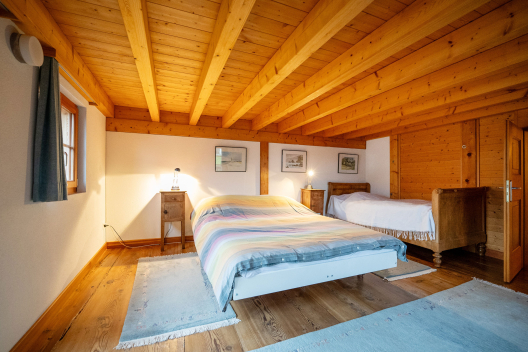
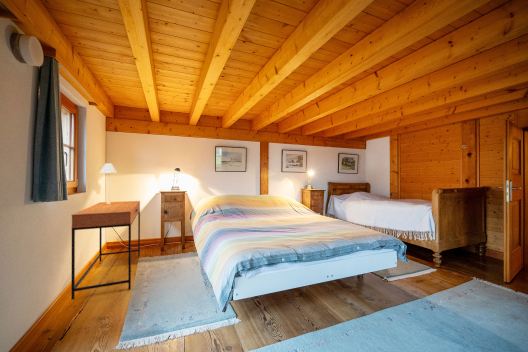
+ desk [70,200,141,300]
+ table lamp [99,162,118,203]
